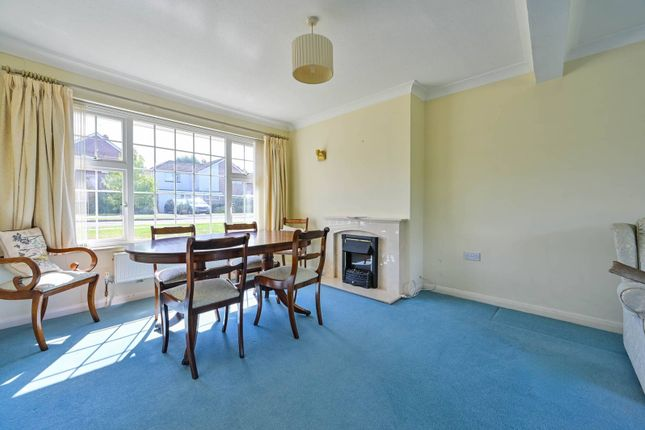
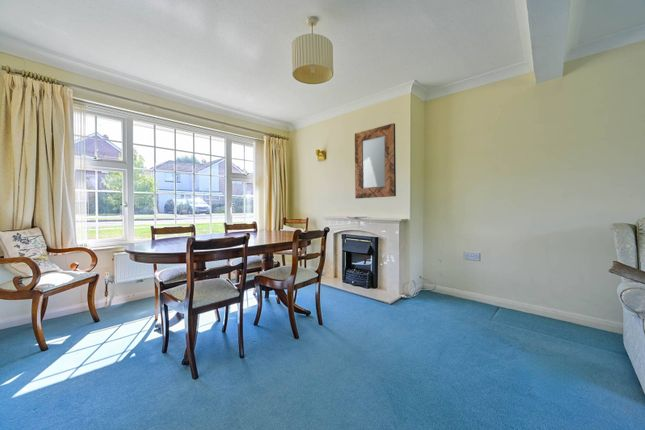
+ home mirror [354,122,397,199]
